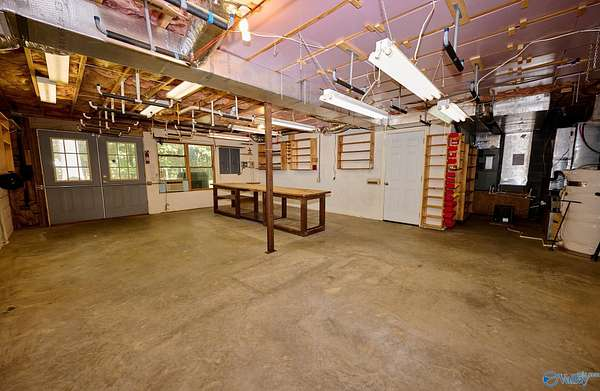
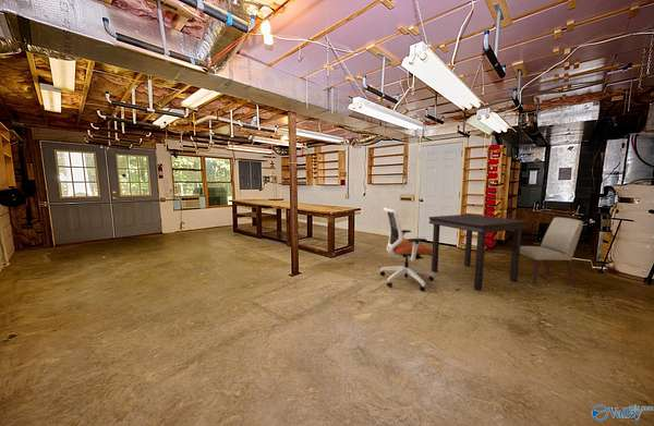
+ chair [520,216,584,287]
+ dining table [427,214,529,292]
+ office chair [379,206,435,292]
